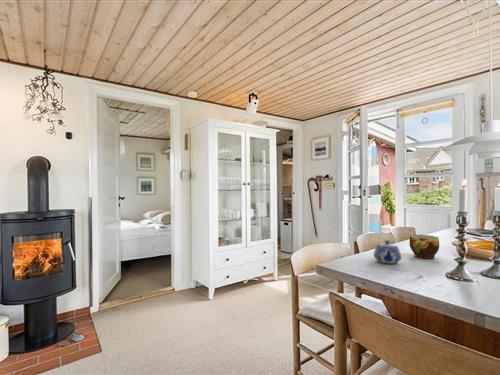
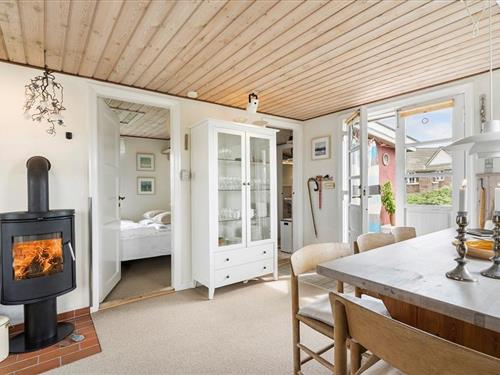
- teapot [373,240,403,265]
- cup [408,234,440,259]
